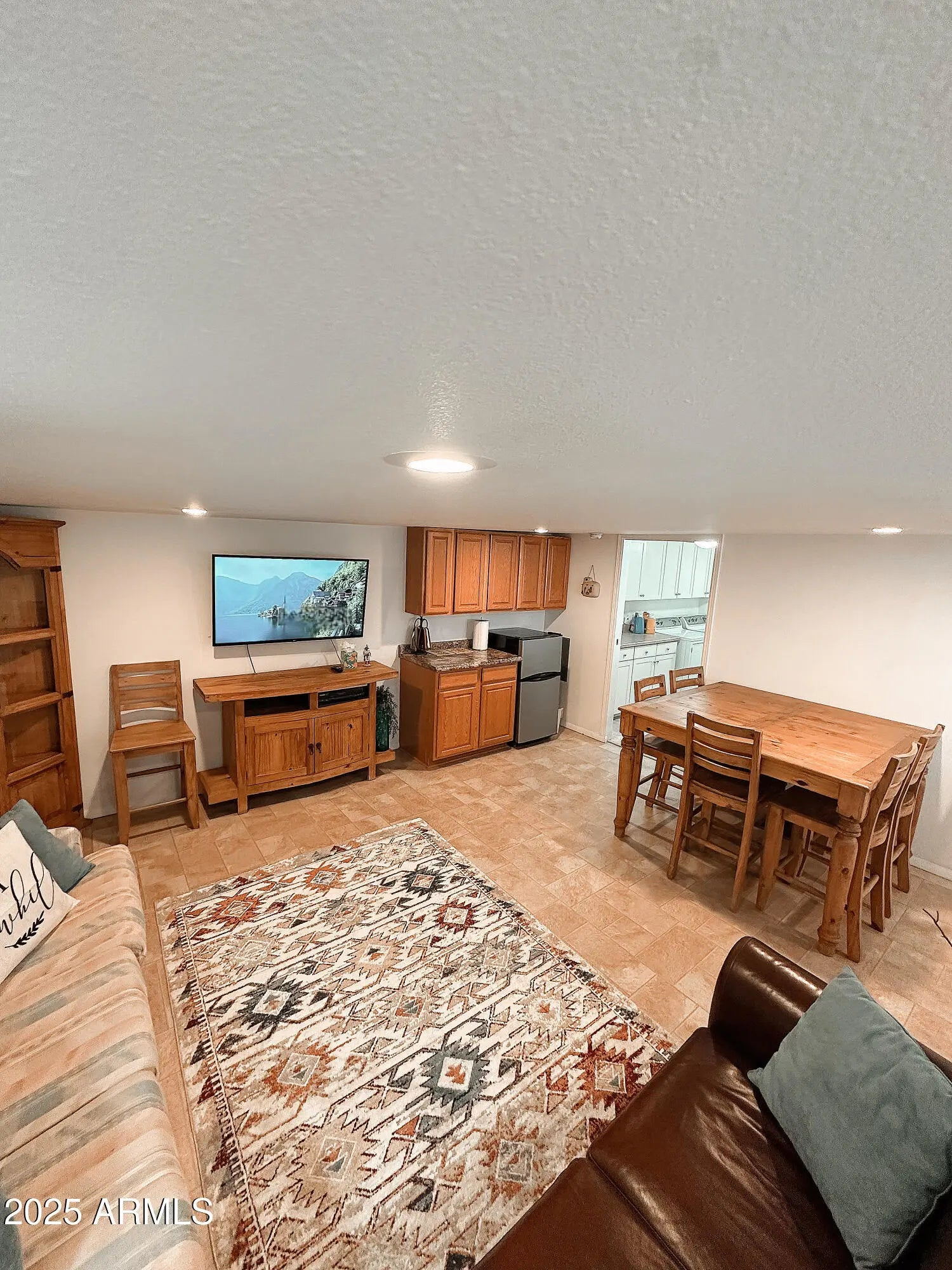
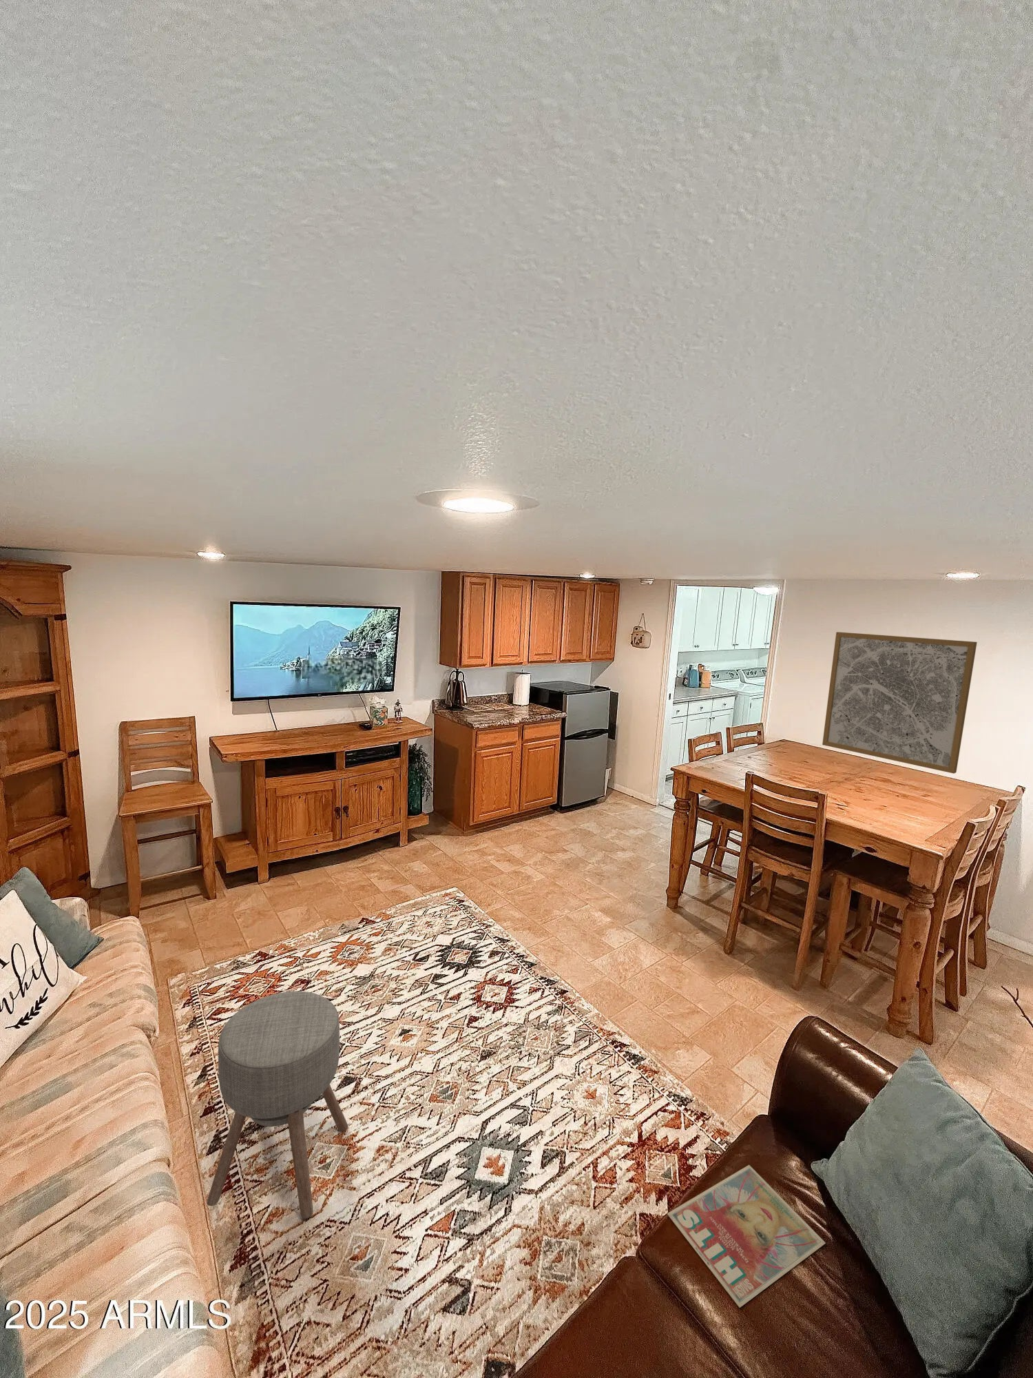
+ magazine [666,1164,827,1309]
+ ottoman [206,990,348,1218]
+ wall art [821,631,978,774]
